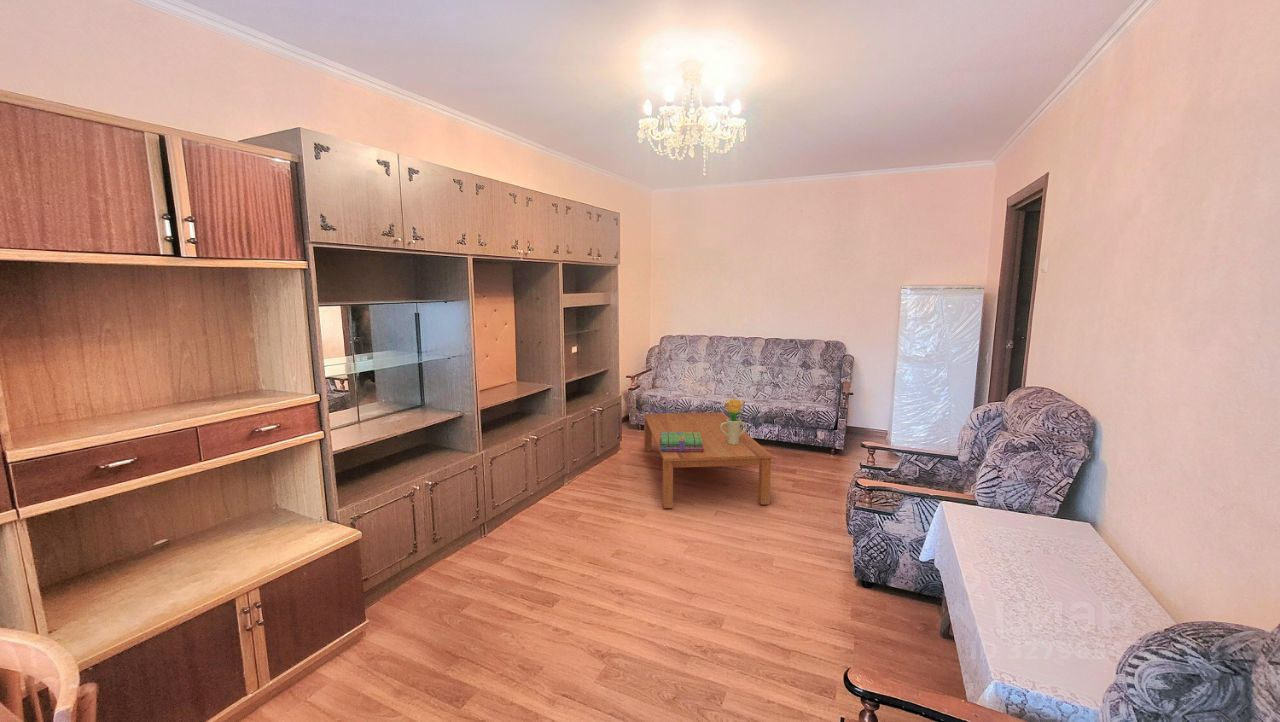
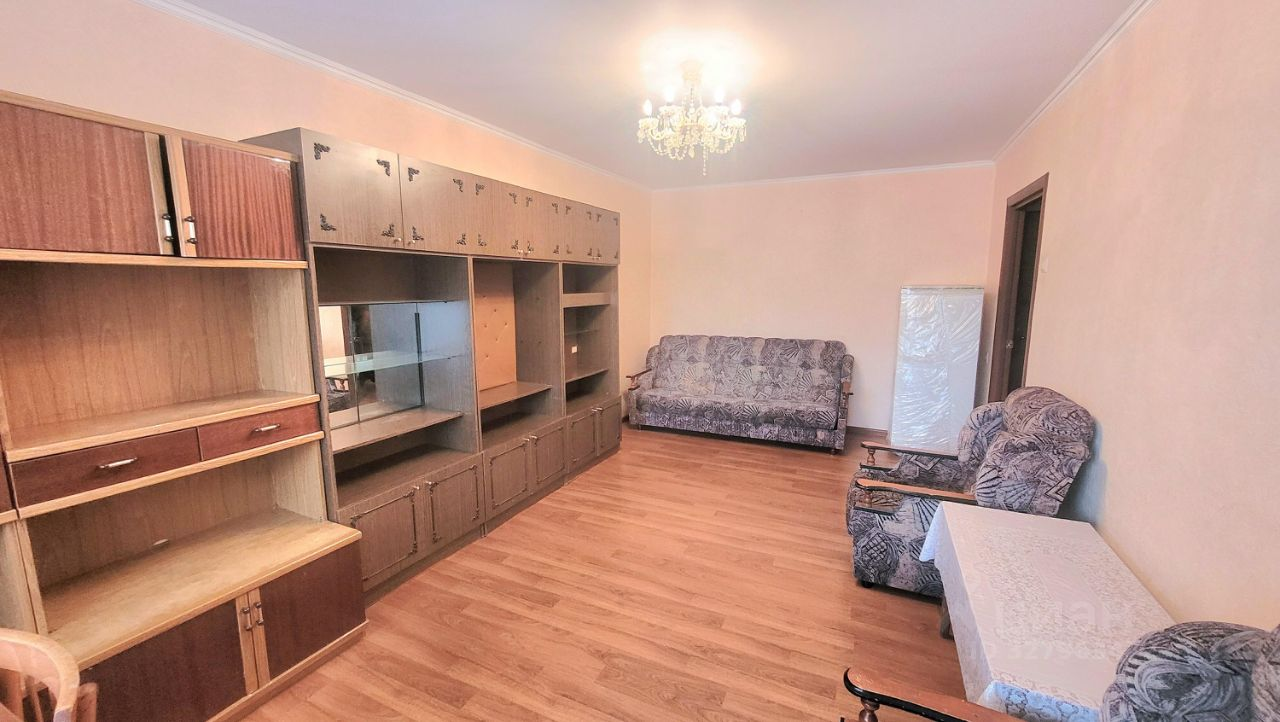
- potted flower [720,398,748,445]
- stack of books [660,432,704,452]
- coffee table [643,411,773,509]
